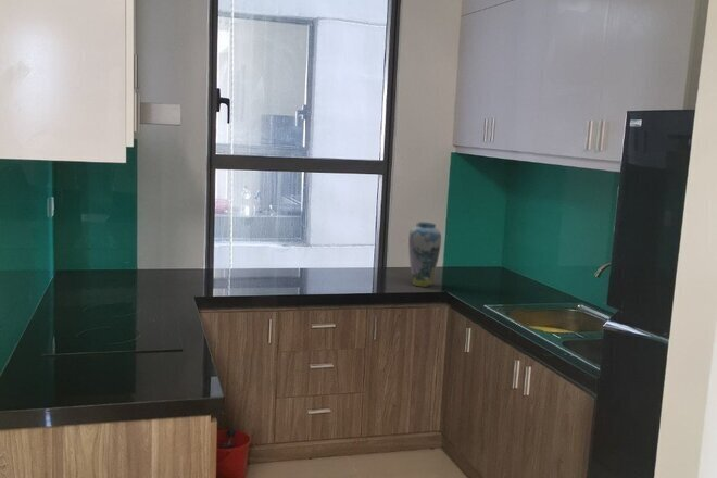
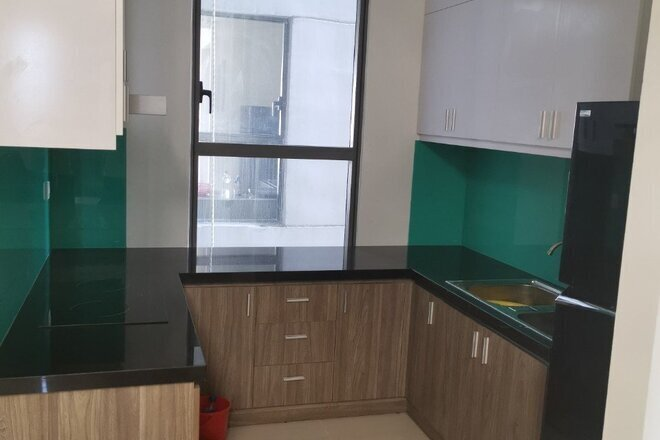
- vase [407,221,442,288]
